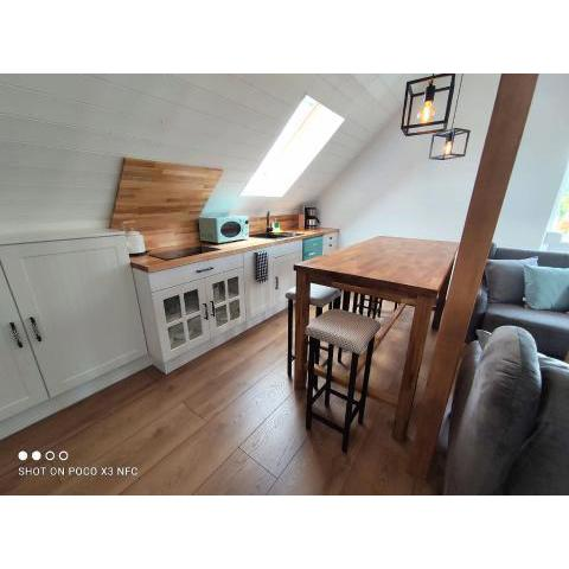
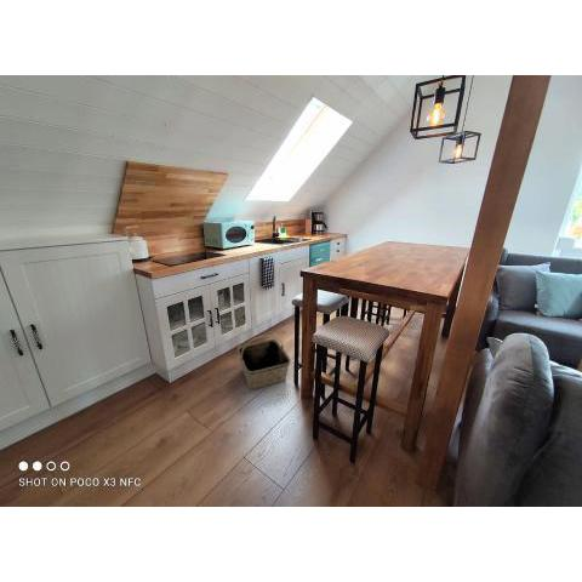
+ basket [236,333,291,390]
